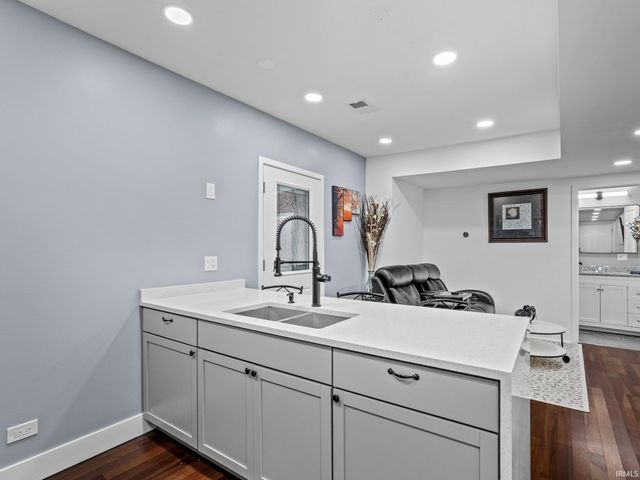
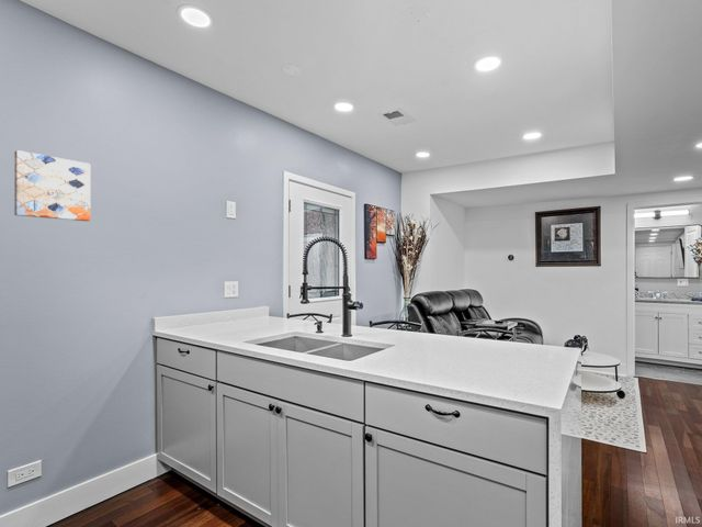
+ wall art [13,149,91,222]
